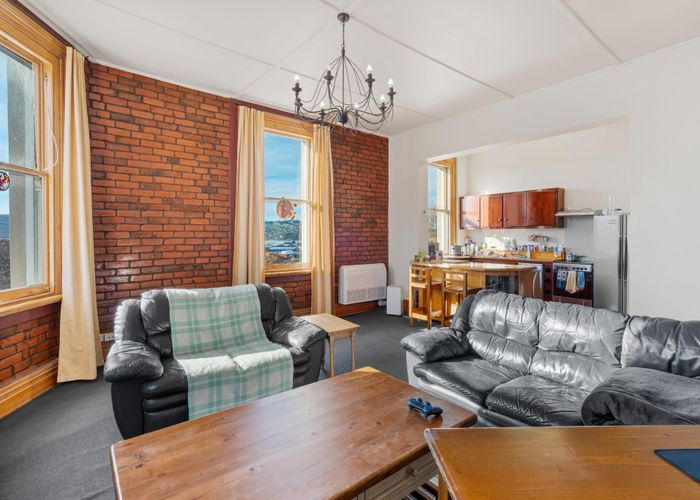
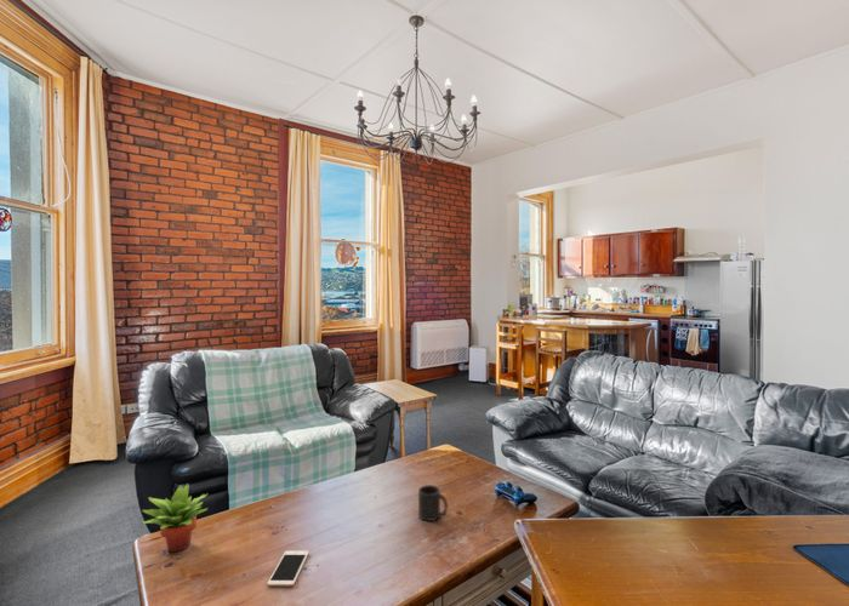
+ mug [417,484,449,522]
+ succulent plant [141,482,210,553]
+ cell phone [266,550,310,587]
